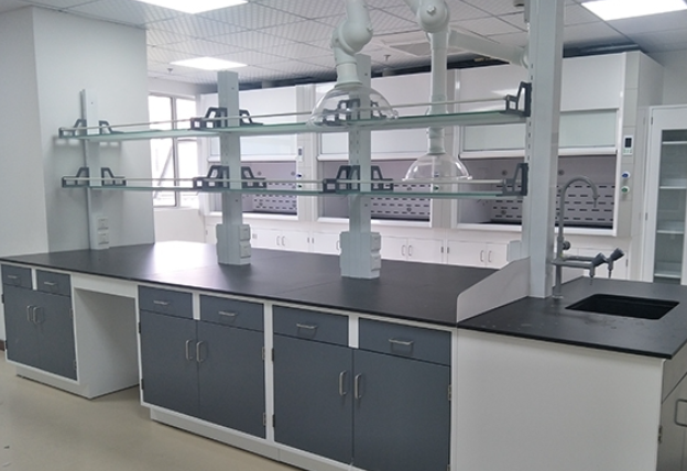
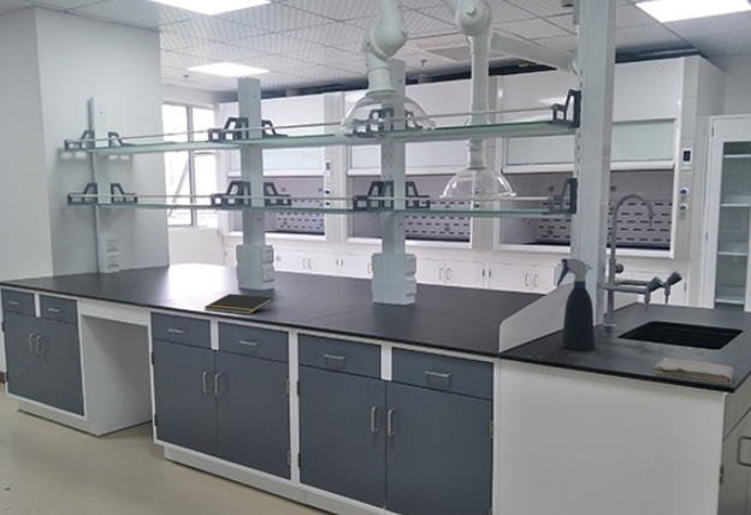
+ washcloth [654,356,735,385]
+ spray bottle [556,258,596,351]
+ notepad [203,292,274,315]
